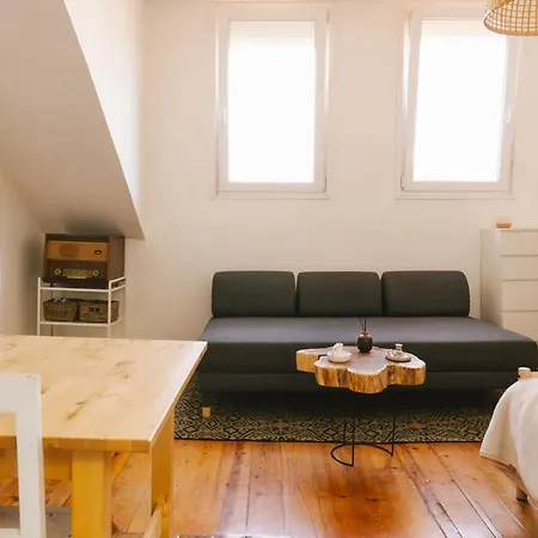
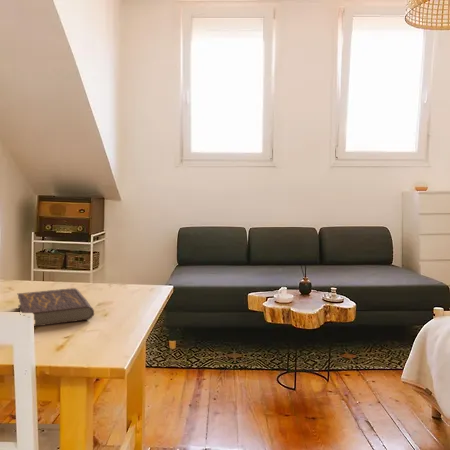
+ book [17,287,95,328]
